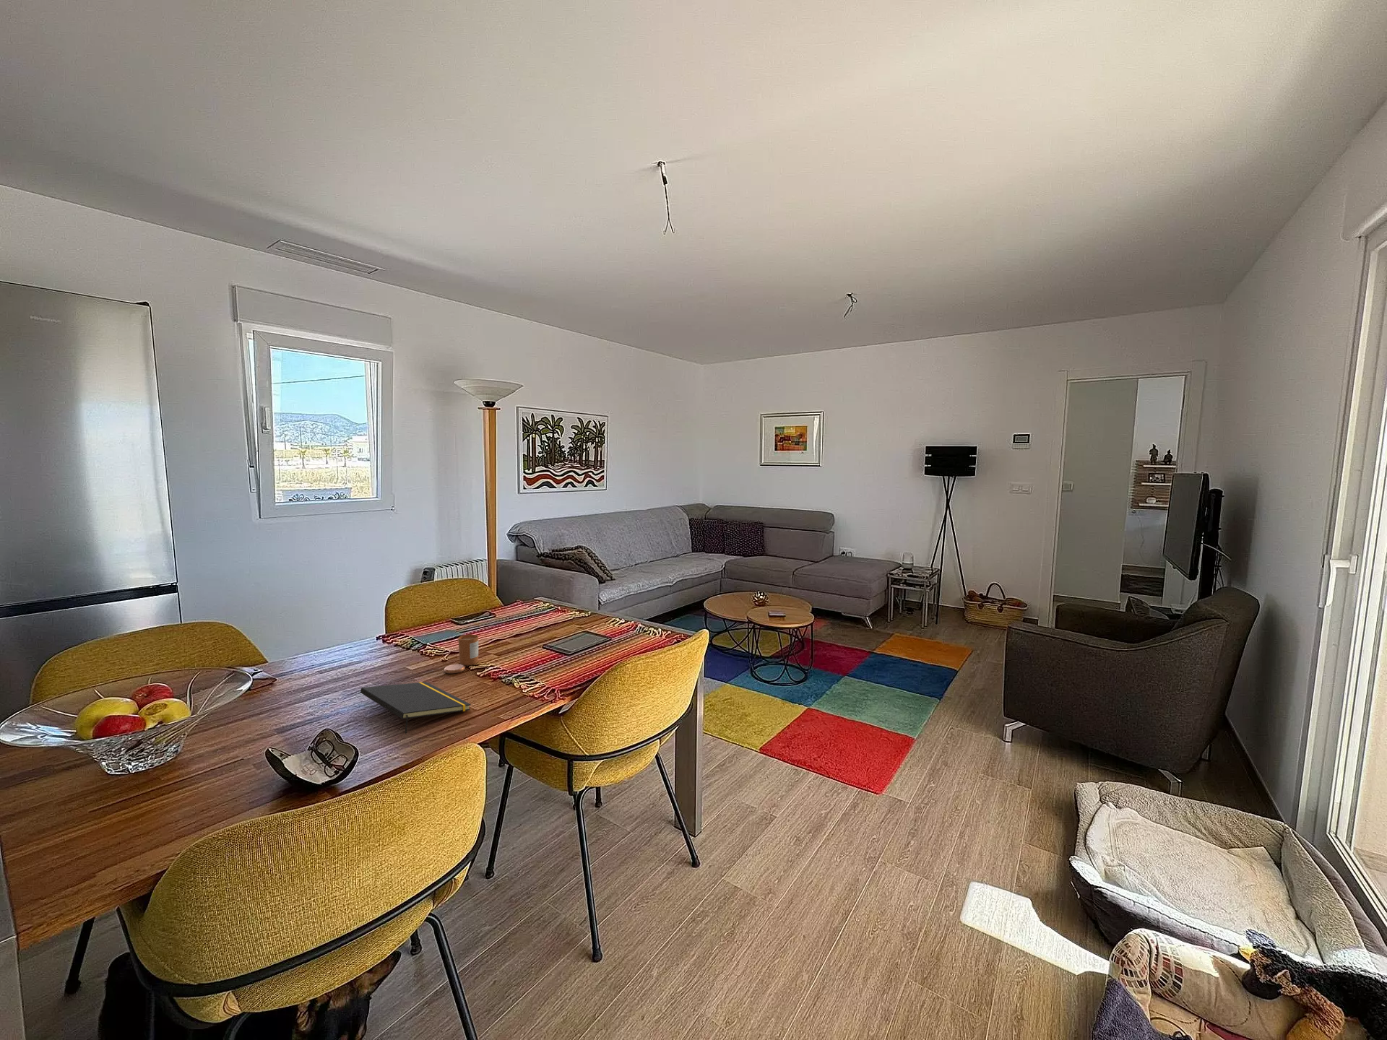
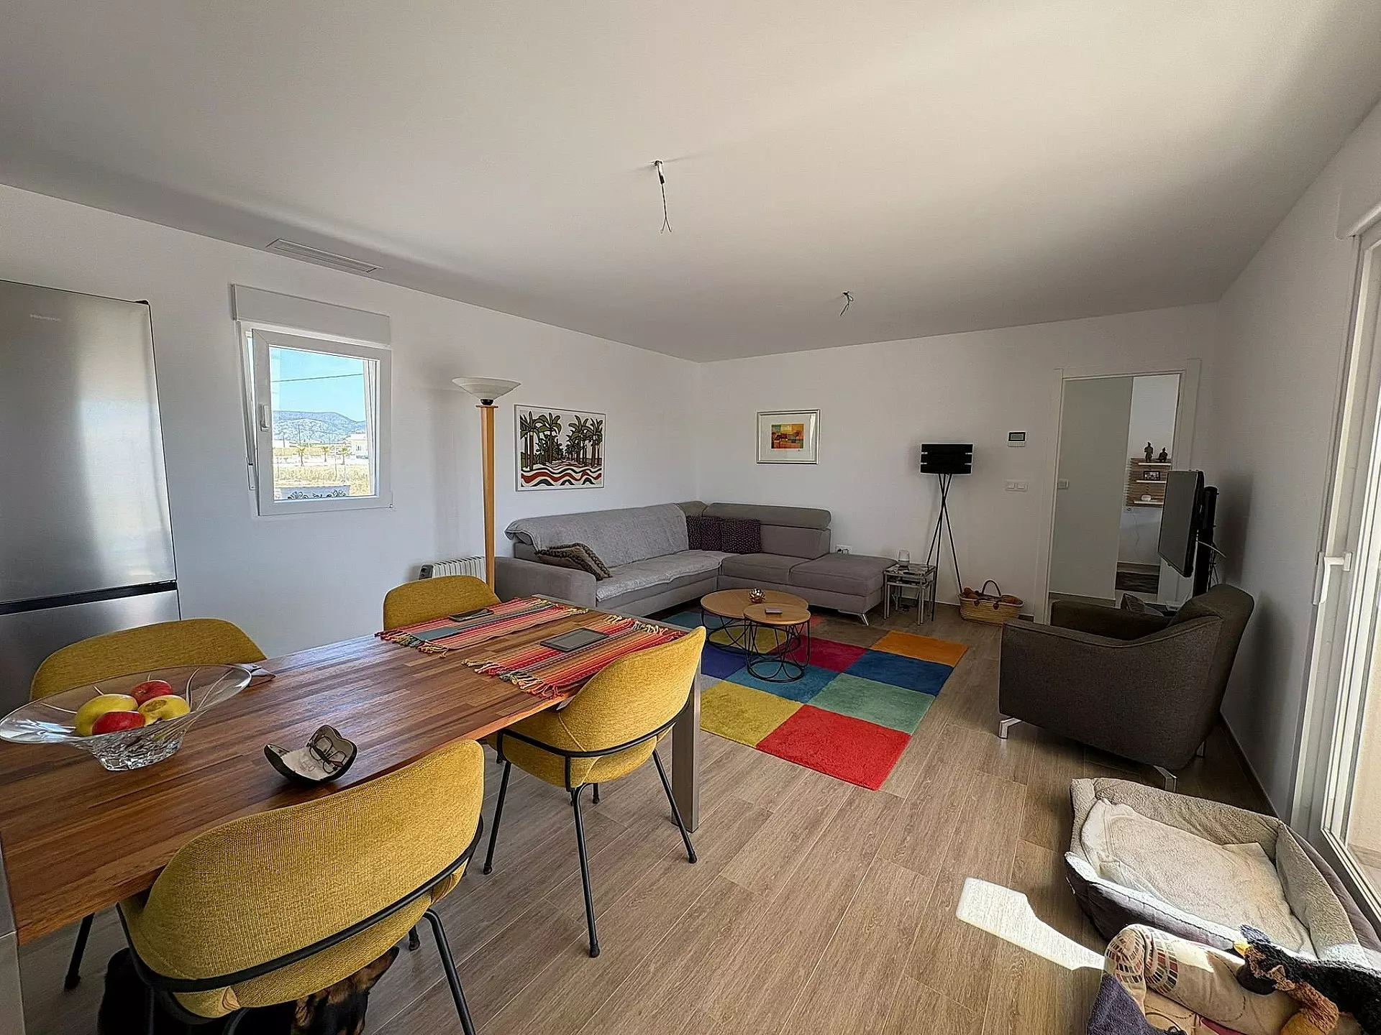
- candle [443,634,479,674]
- notepad [359,681,471,734]
